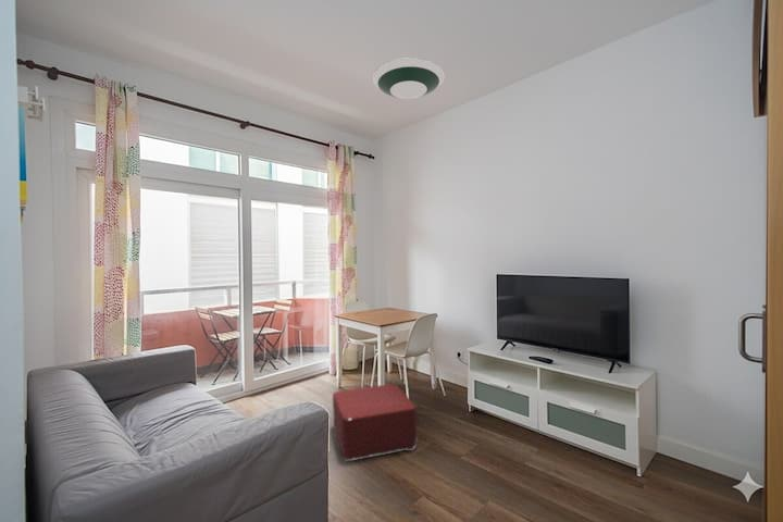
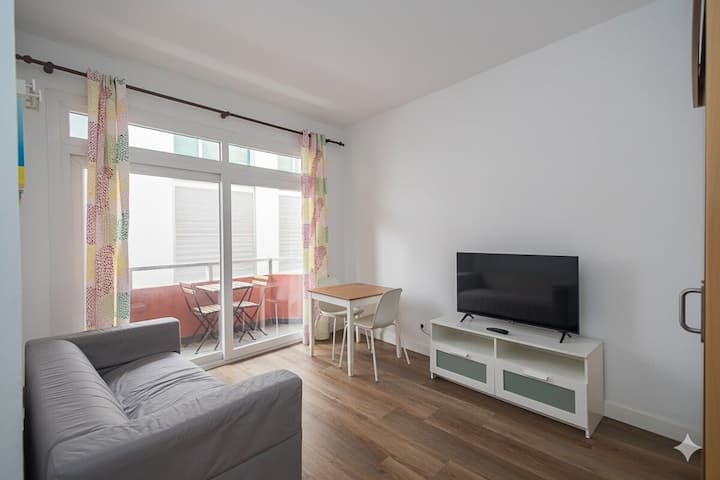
- ottoman [332,383,418,461]
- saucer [372,57,446,100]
